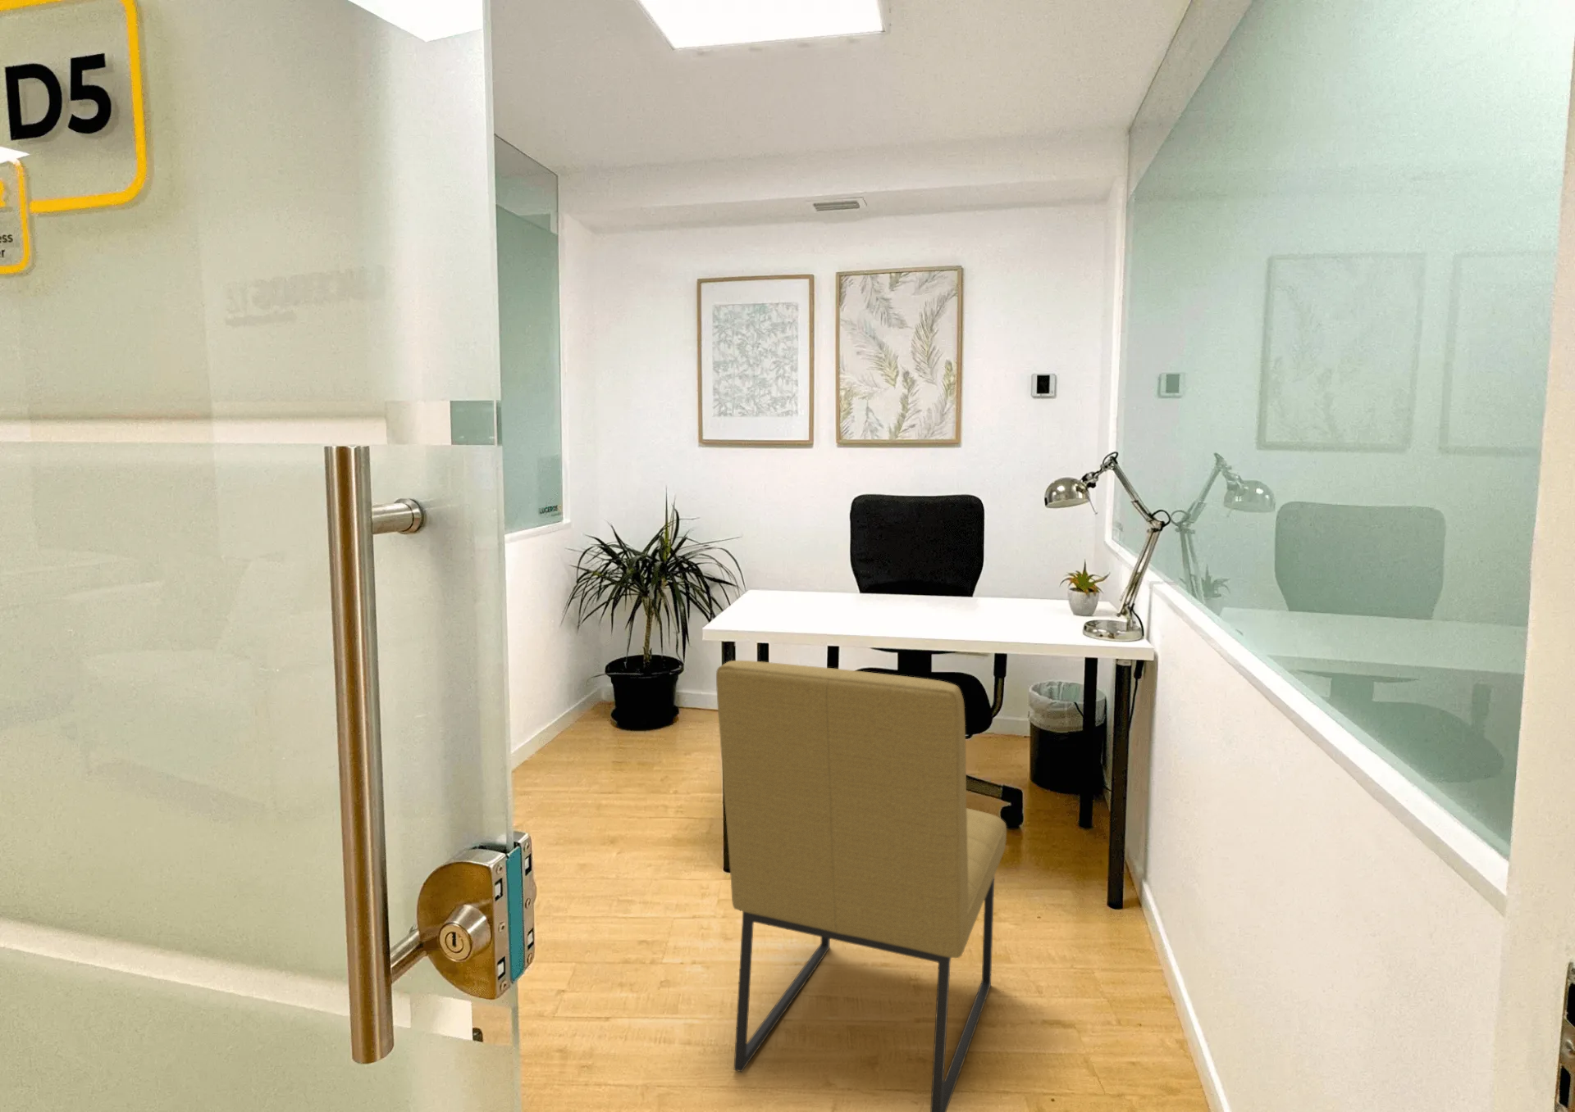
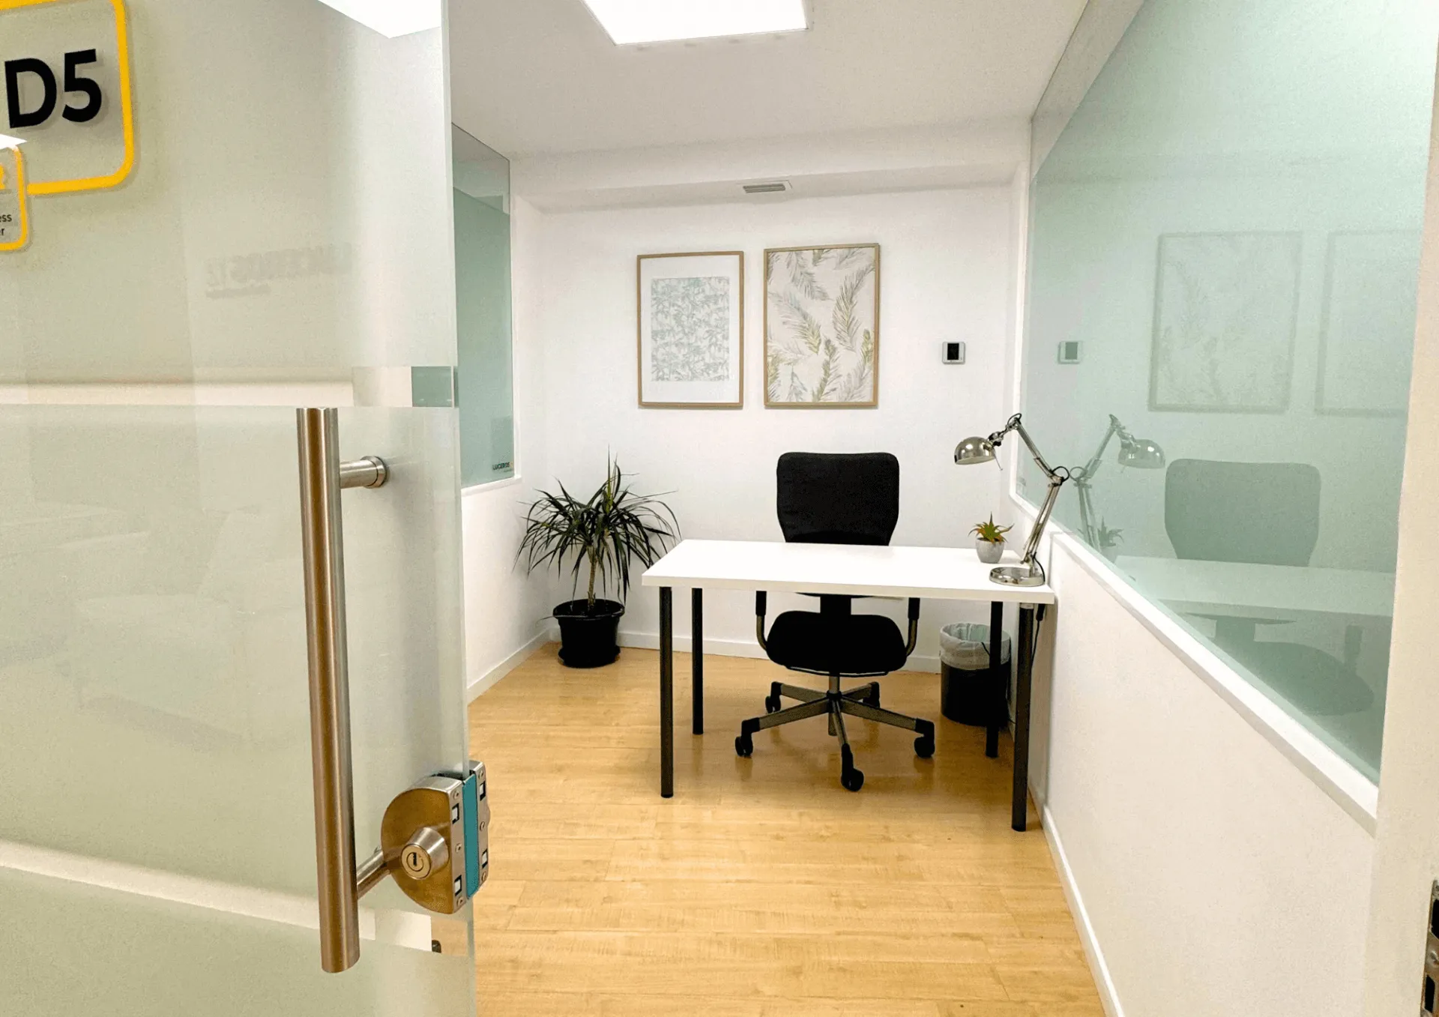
- chair [715,659,1008,1112]
